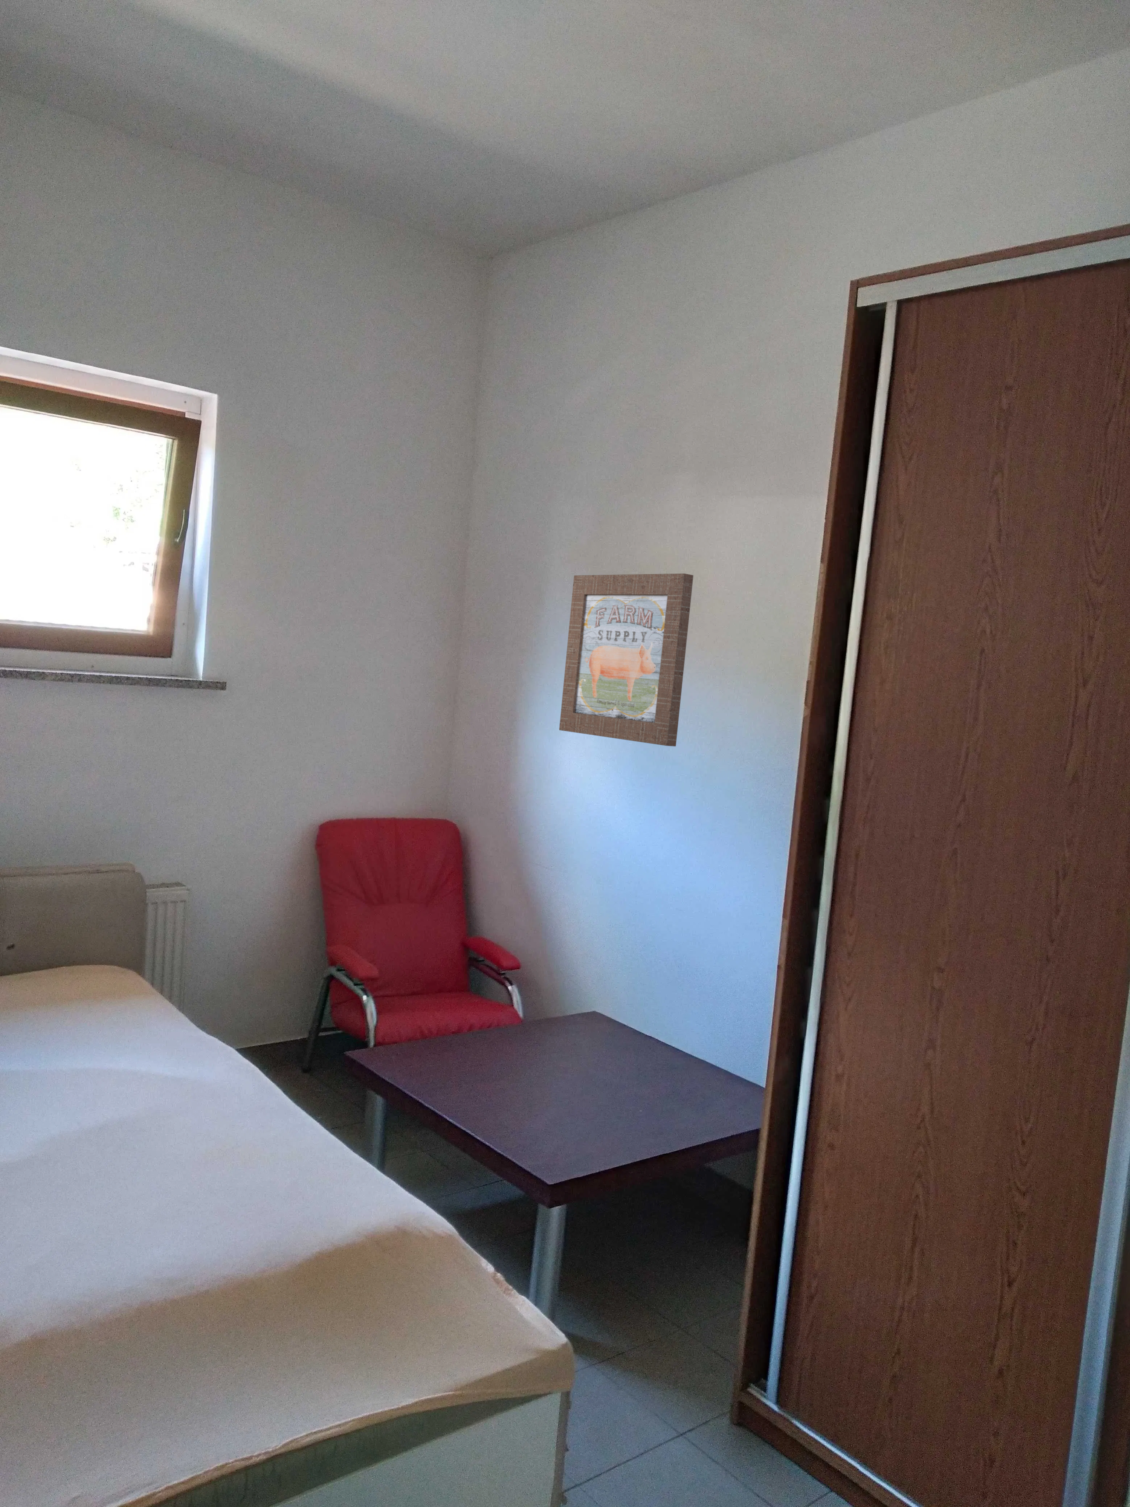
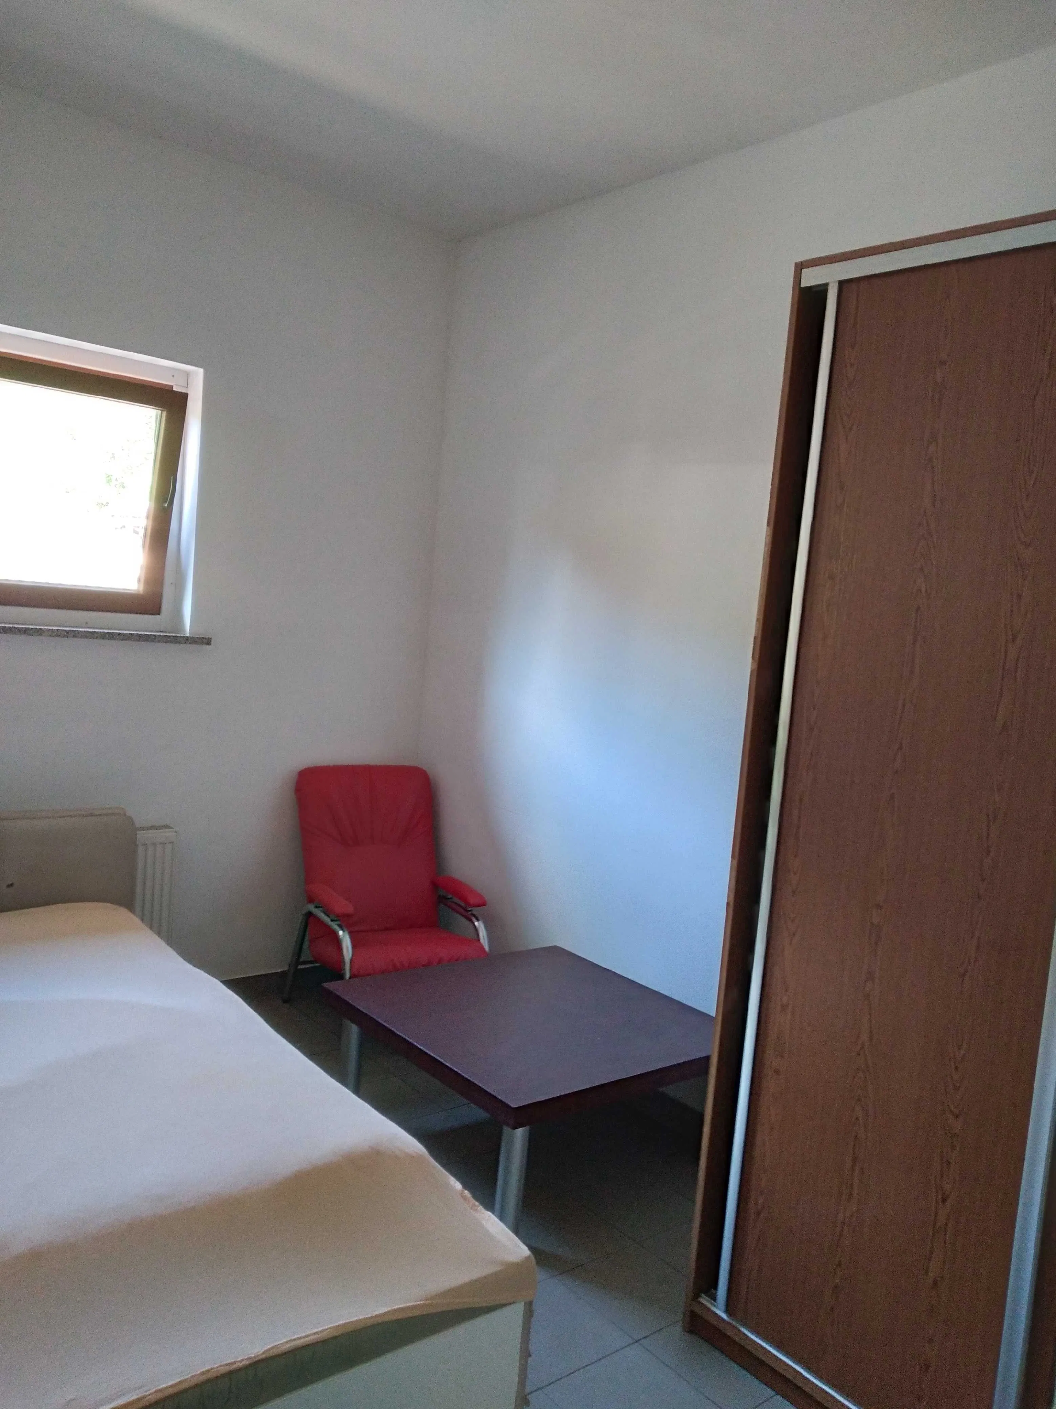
- wall art [559,573,693,746]
